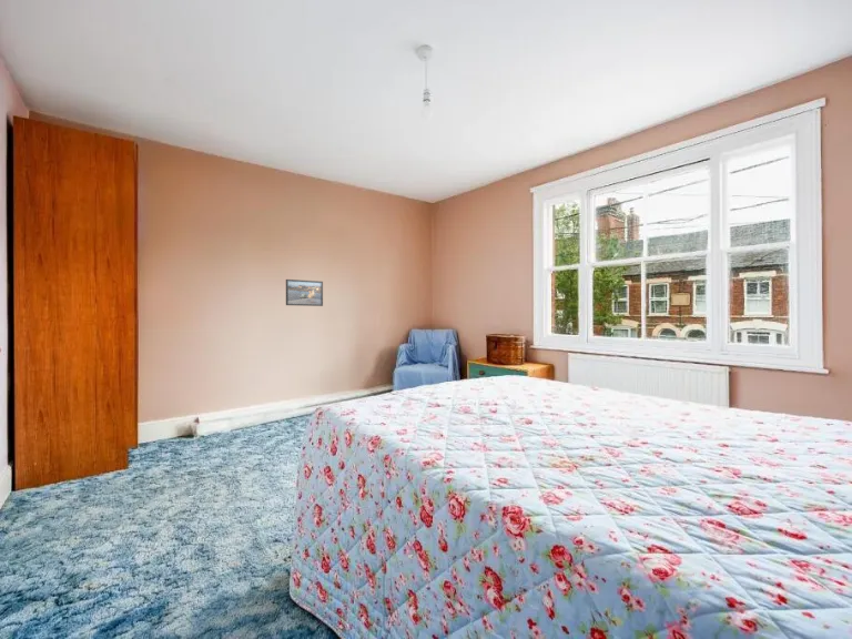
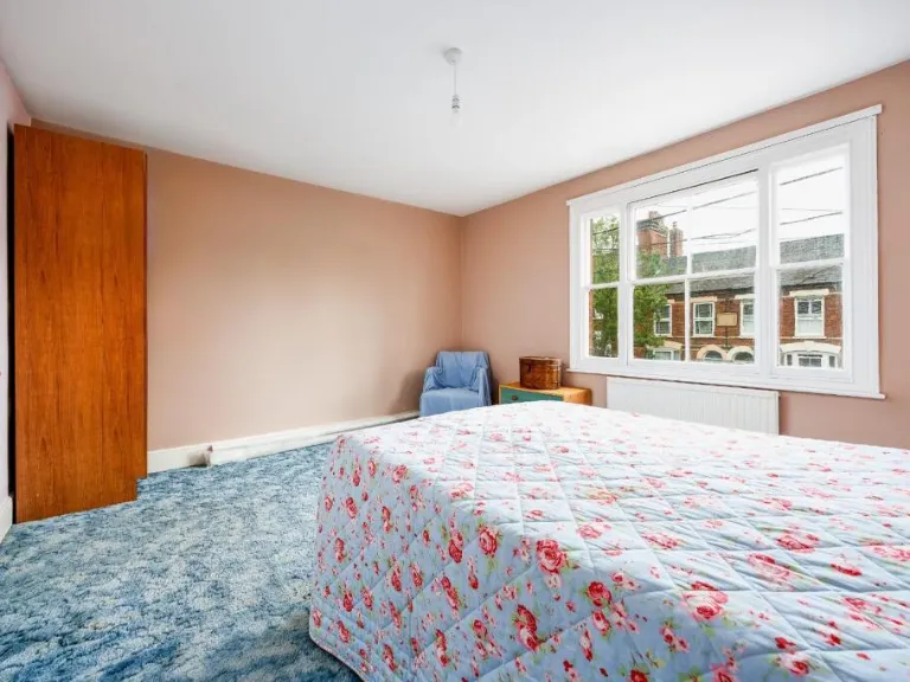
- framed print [285,278,324,307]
